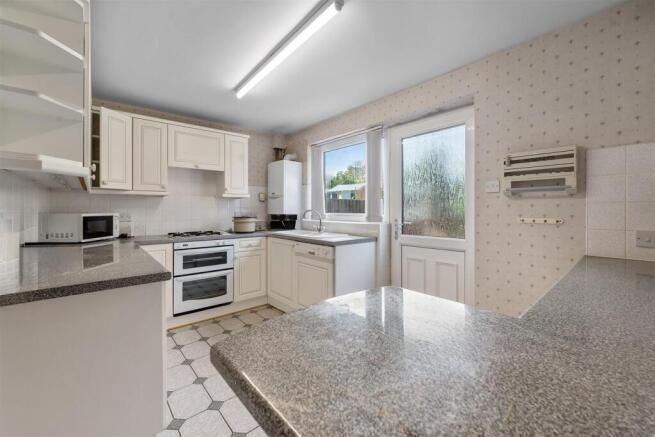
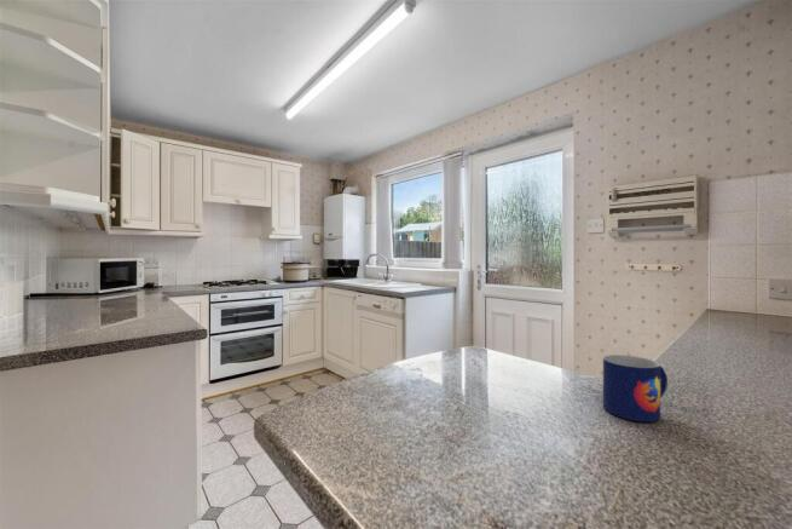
+ mug [602,353,669,422]
